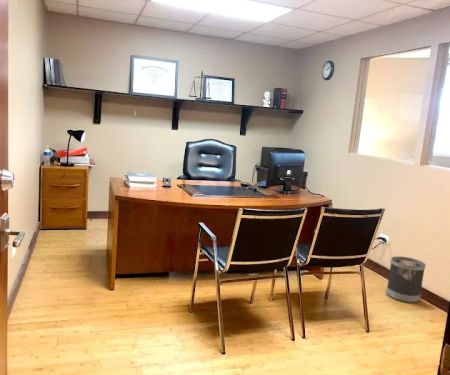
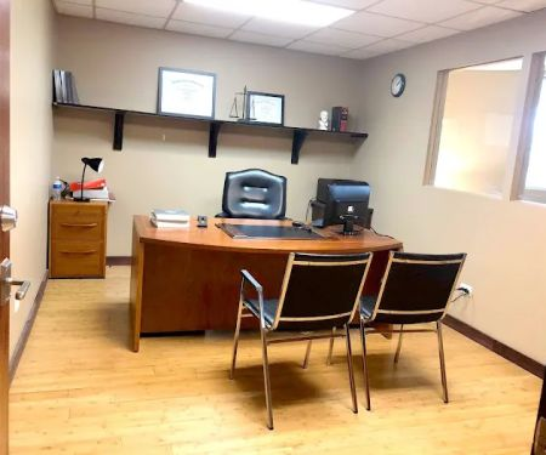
- wastebasket [385,255,426,304]
